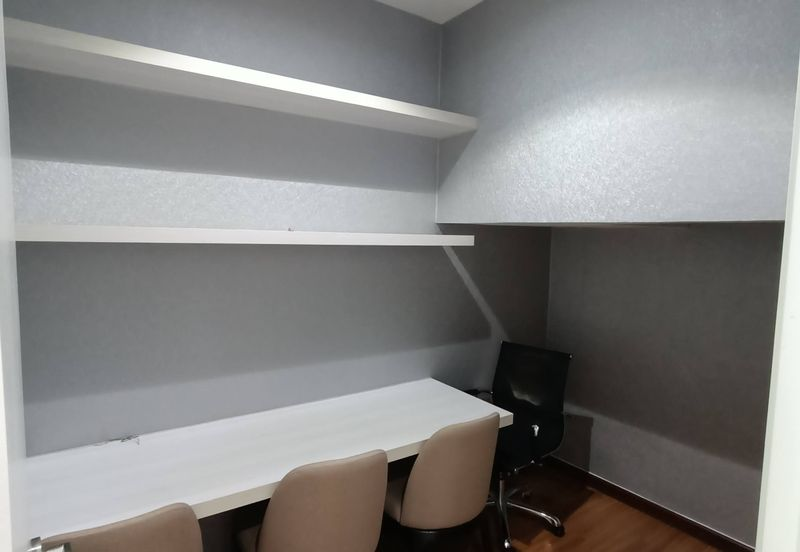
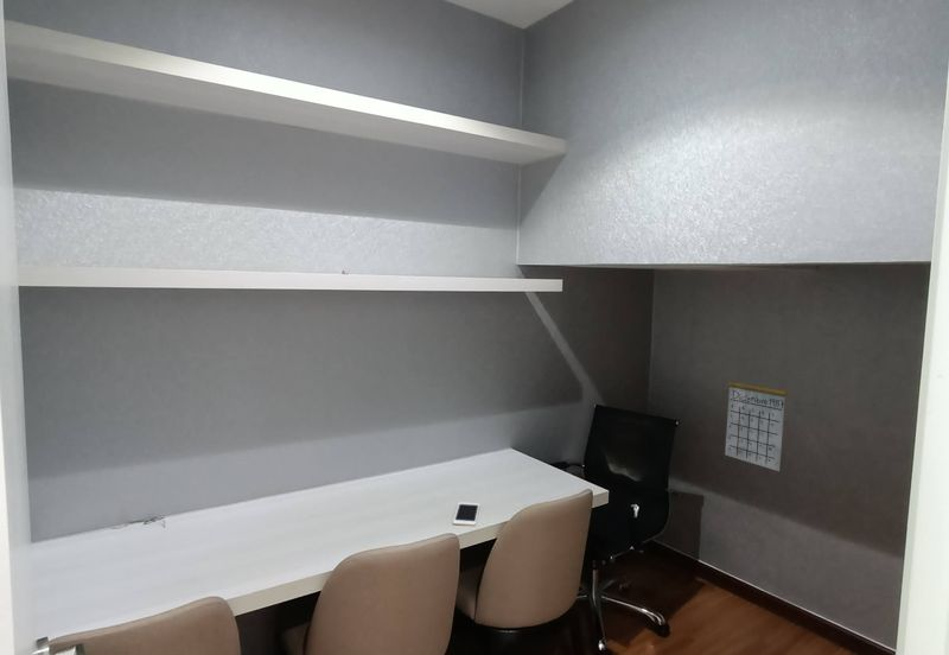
+ cell phone [452,501,480,527]
+ calendar [724,367,788,472]
